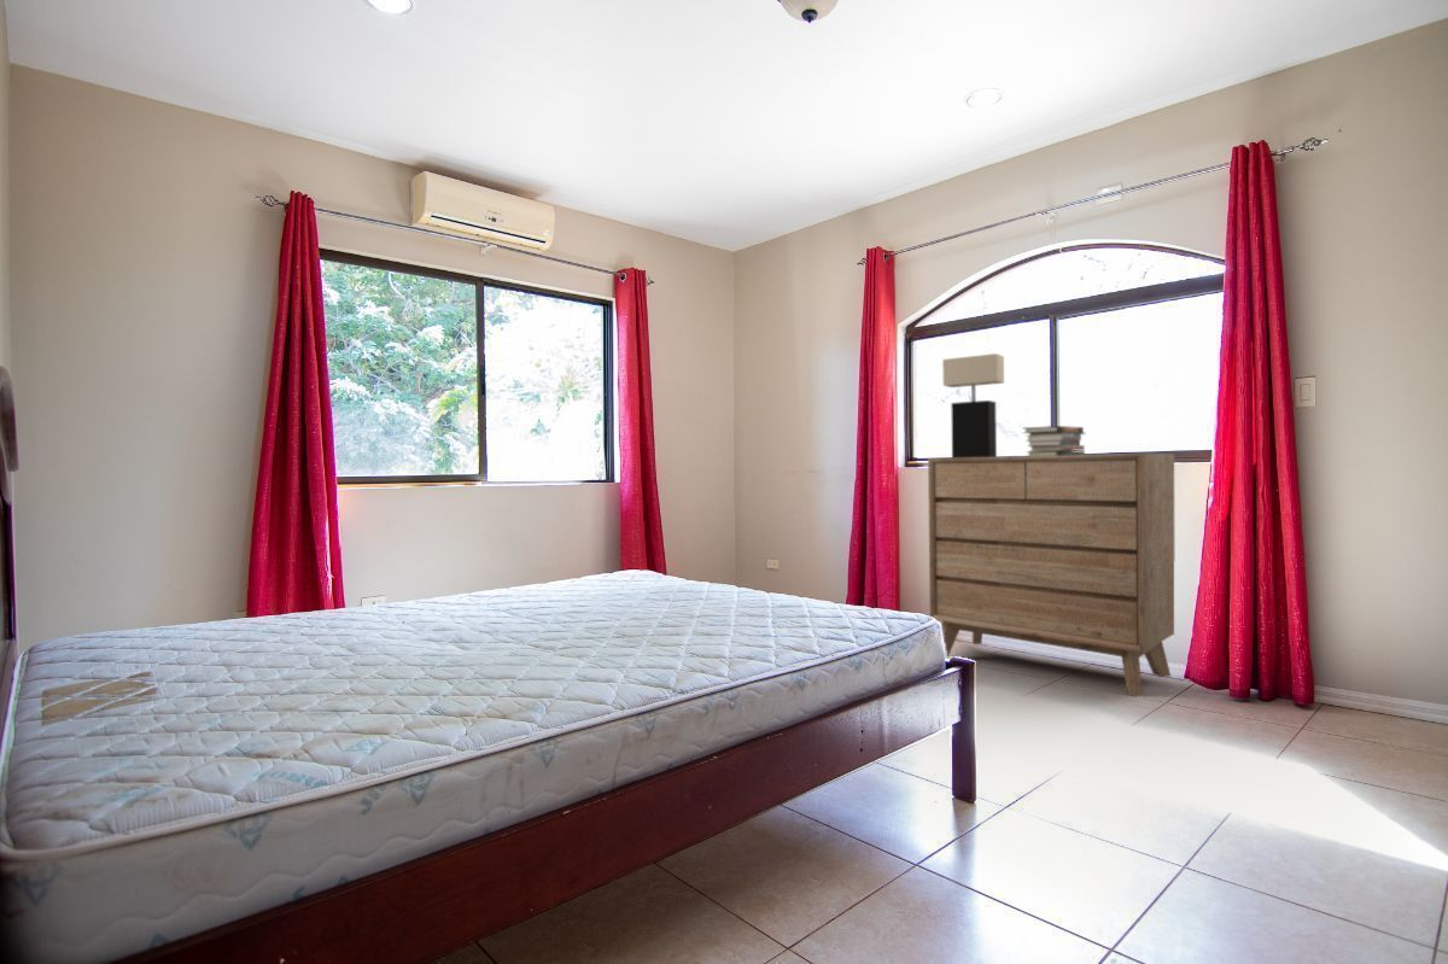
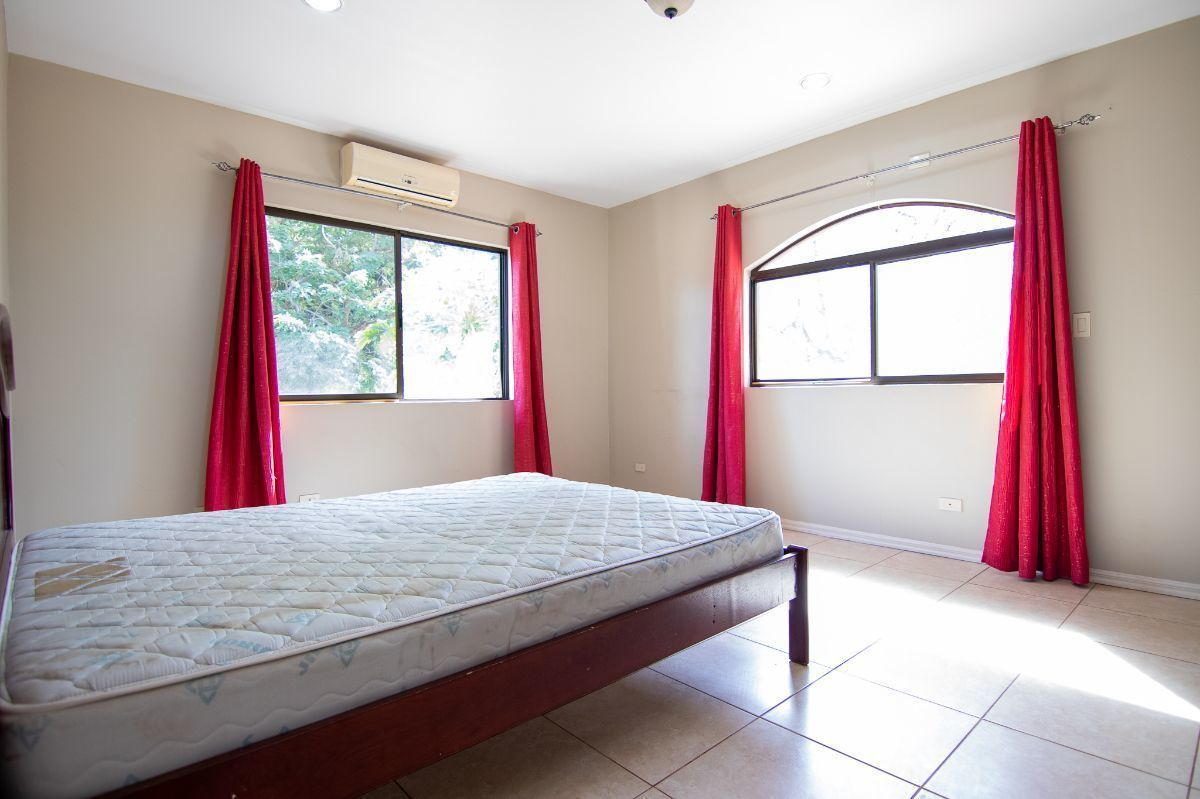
- table lamp [941,352,1005,458]
- book stack [1022,425,1086,456]
- dresser [927,452,1175,697]
